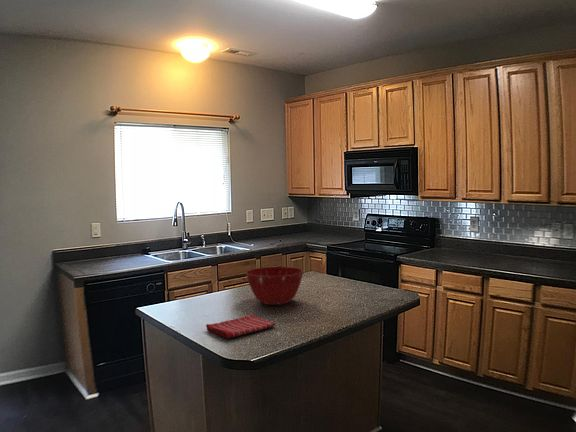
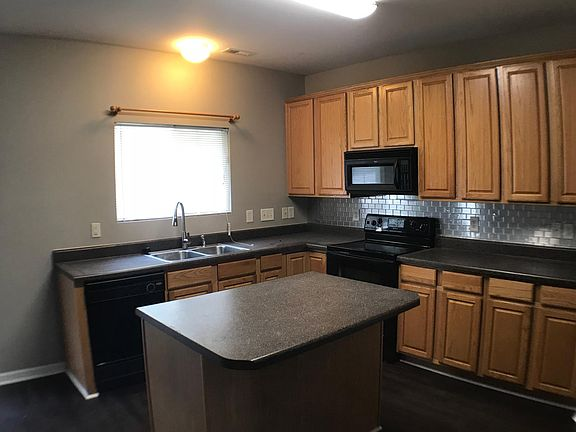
- mixing bowl [244,266,305,306]
- dish towel [205,313,276,339]
